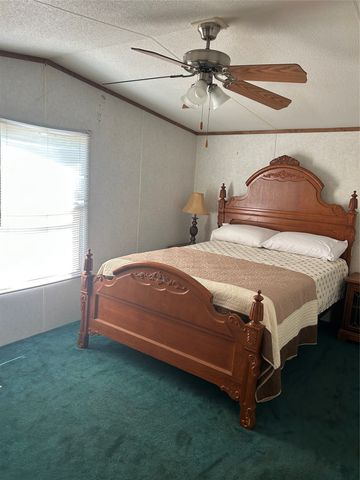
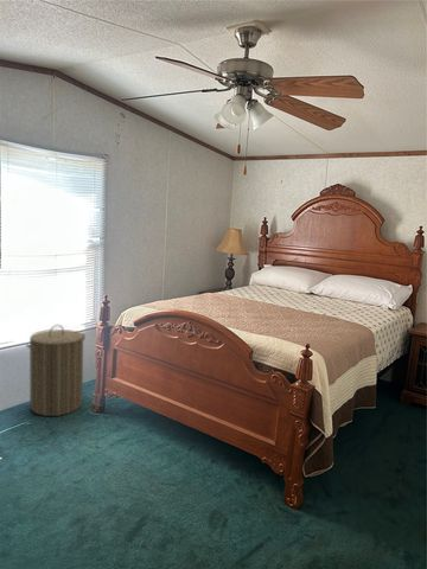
+ laundry hamper [25,324,87,417]
